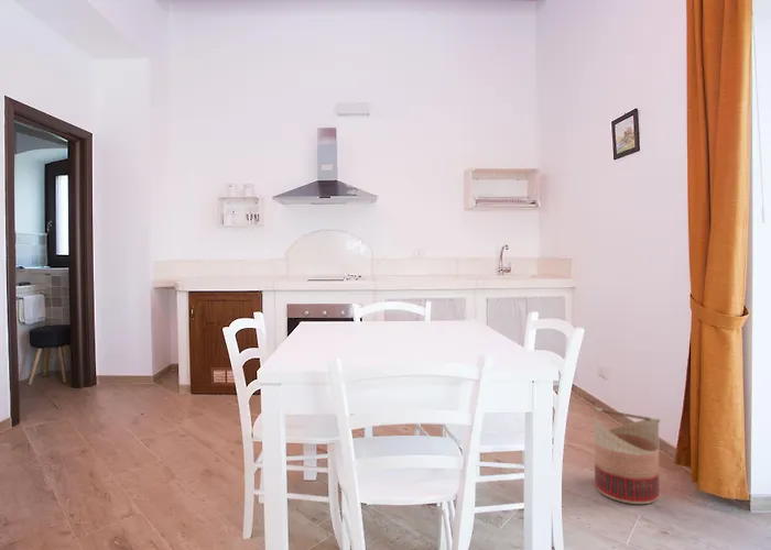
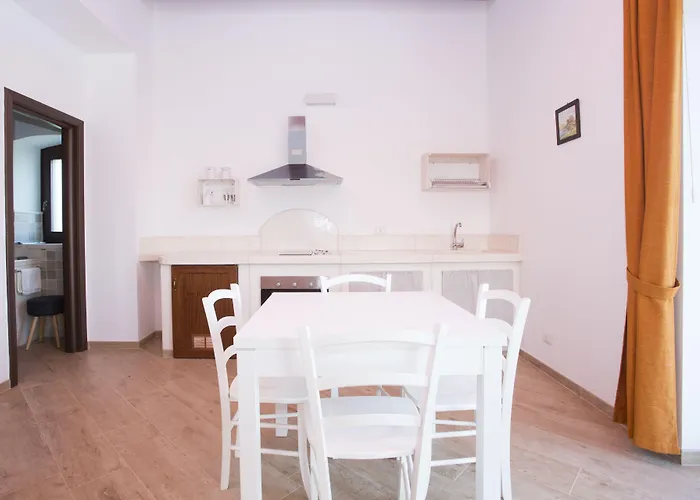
- basket [594,407,661,505]
